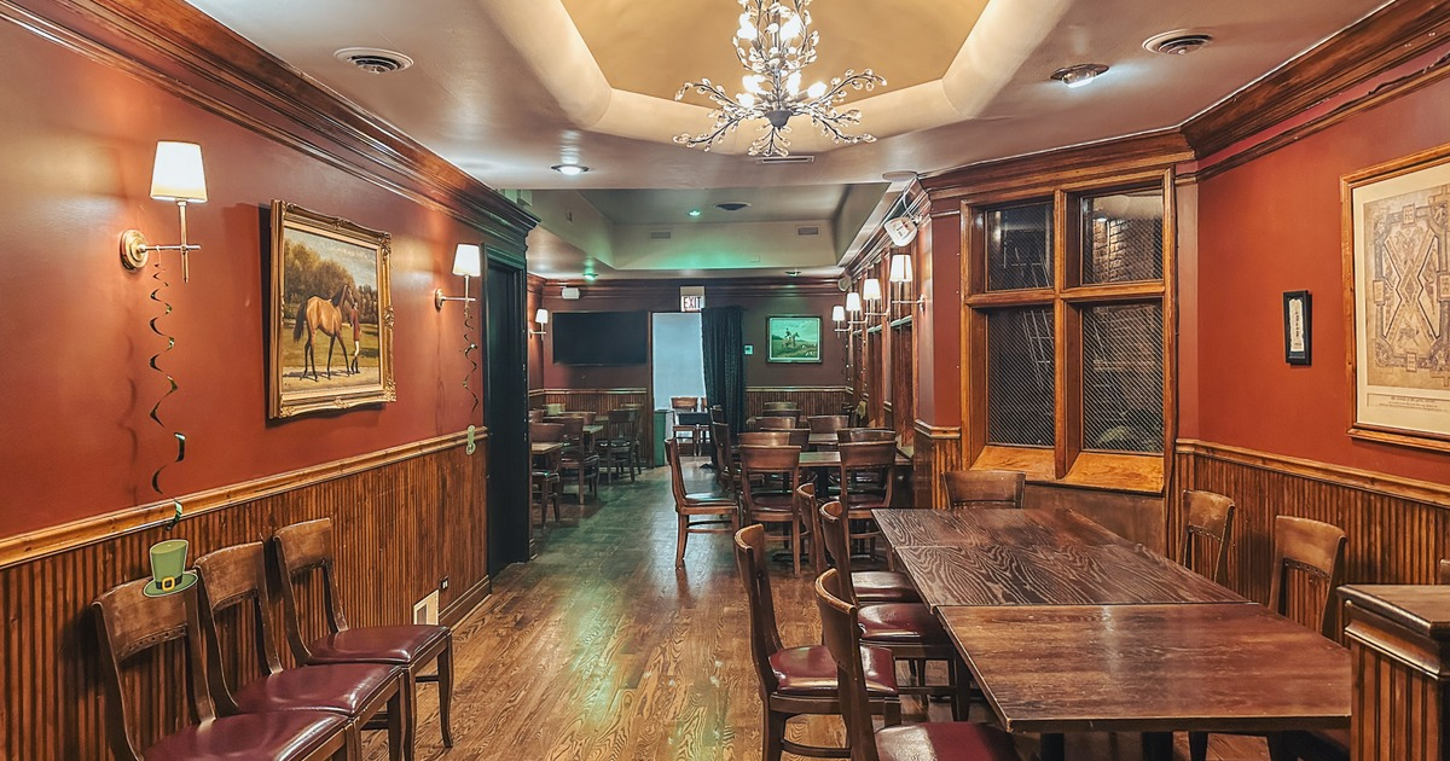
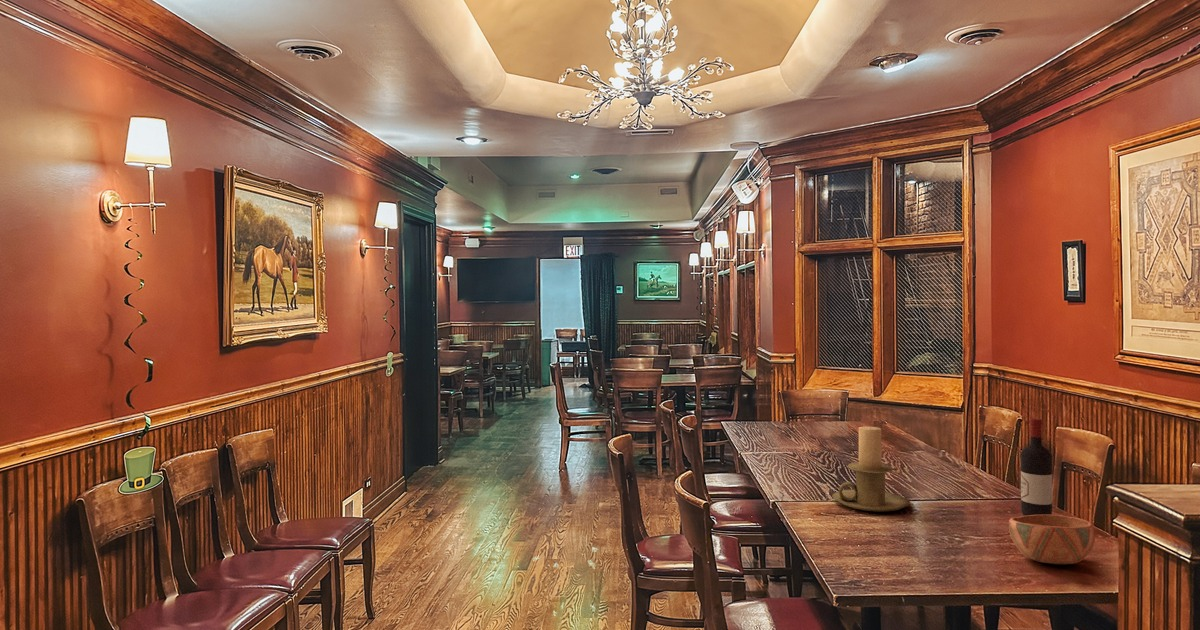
+ bowl [1008,514,1096,565]
+ candle holder [831,426,911,513]
+ wine bottle [1020,417,1053,516]
